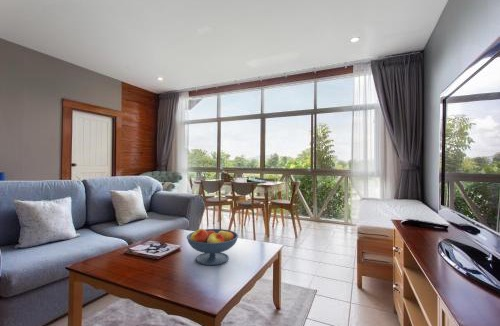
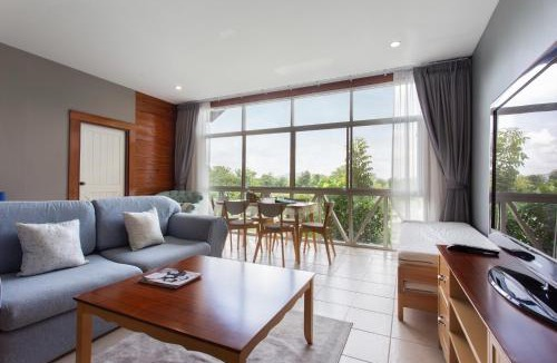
- fruit bowl [186,228,239,266]
